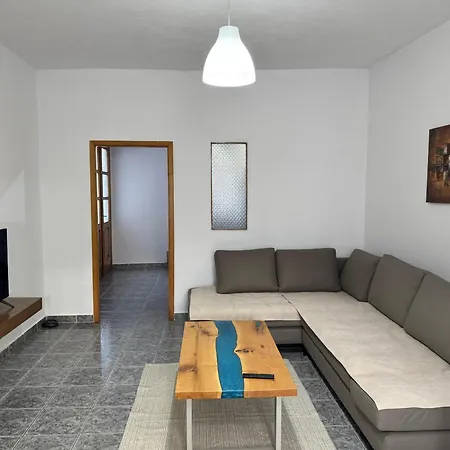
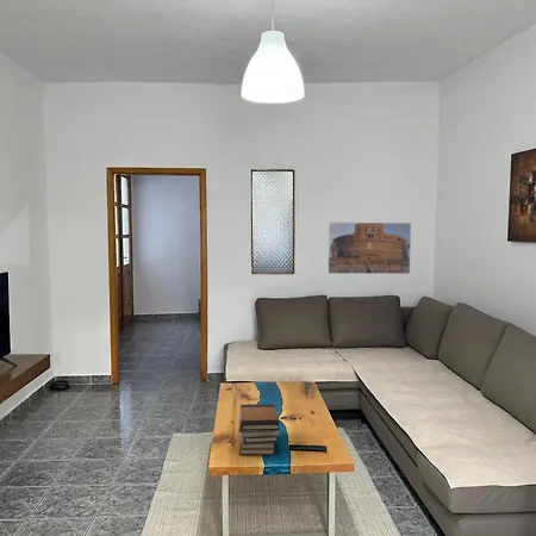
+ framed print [326,222,412,275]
+ book stack [237,403,281,456]
